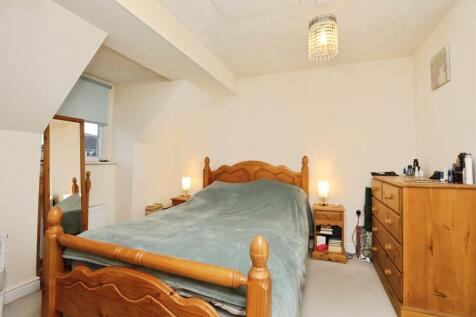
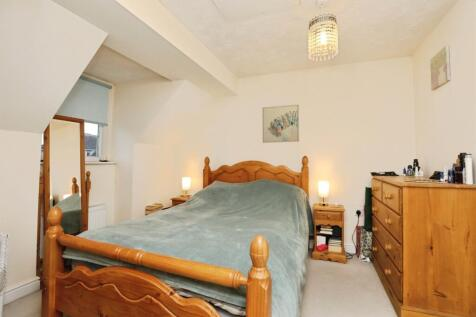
+ wall art [261,104,300,144]
